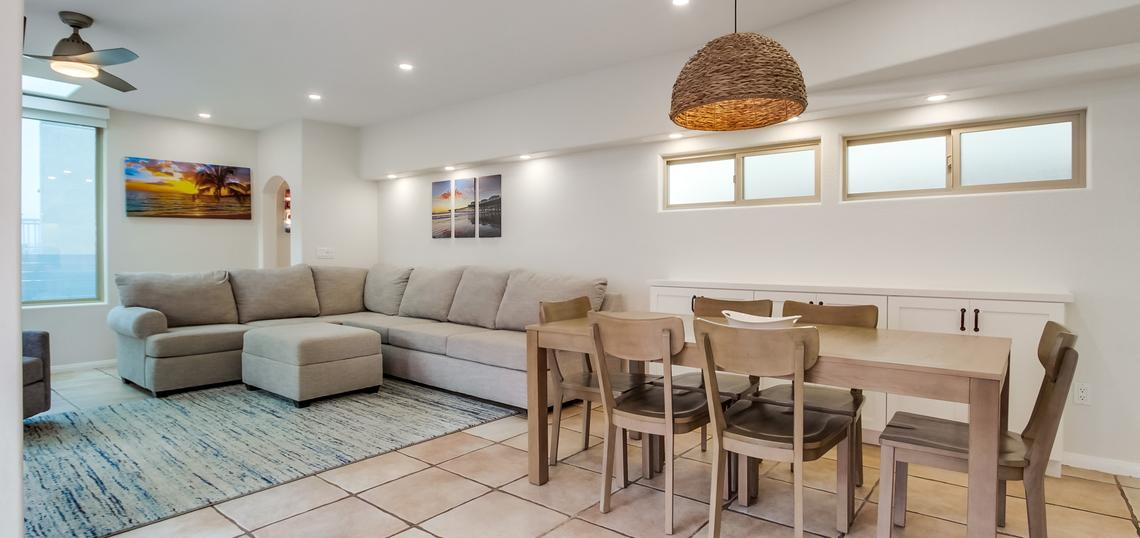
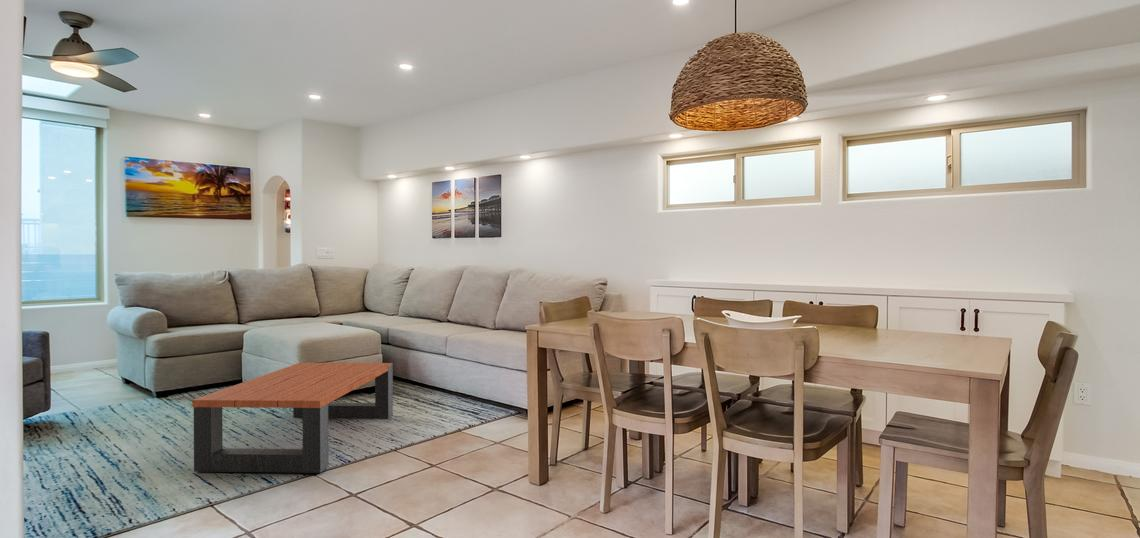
+ coffee table [191,362,394,474]
